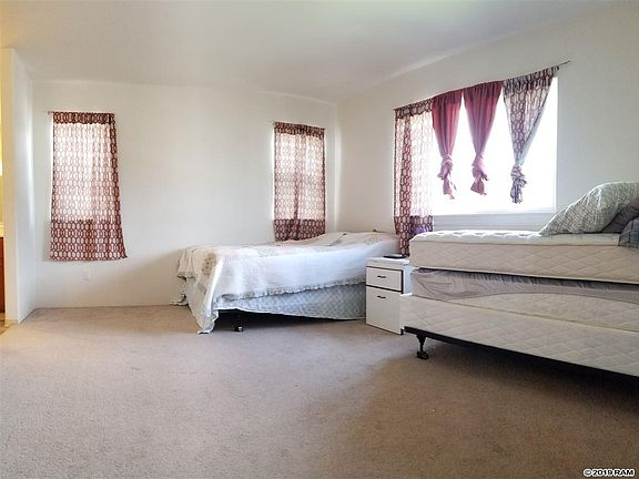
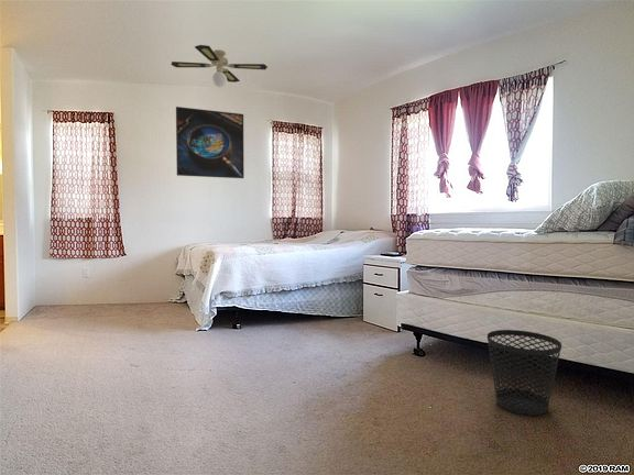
+ wastebasket [487,329,564,417]
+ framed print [175,106,245,179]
+ ceiling fan [170,44,269,88]
